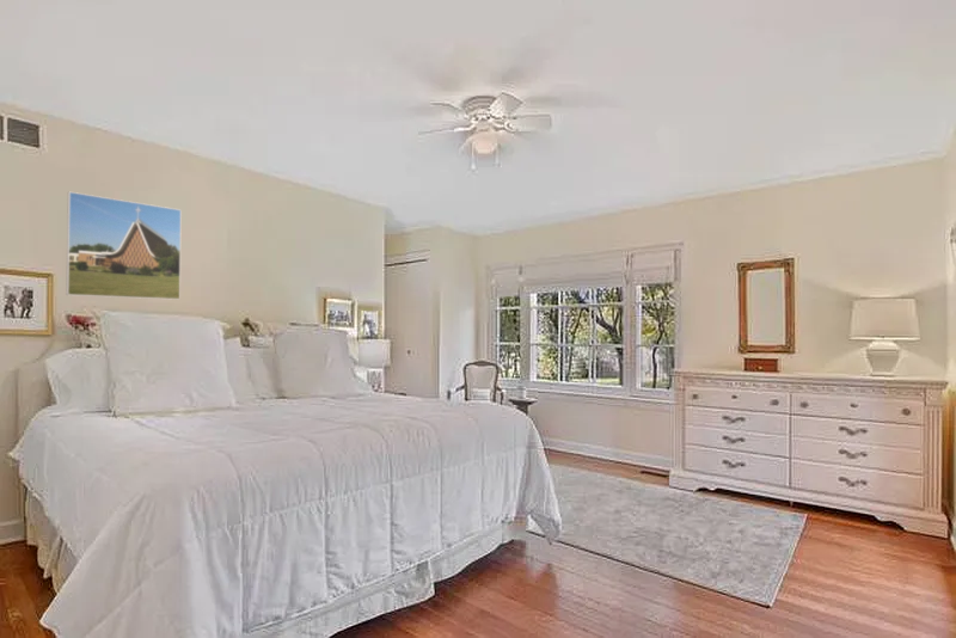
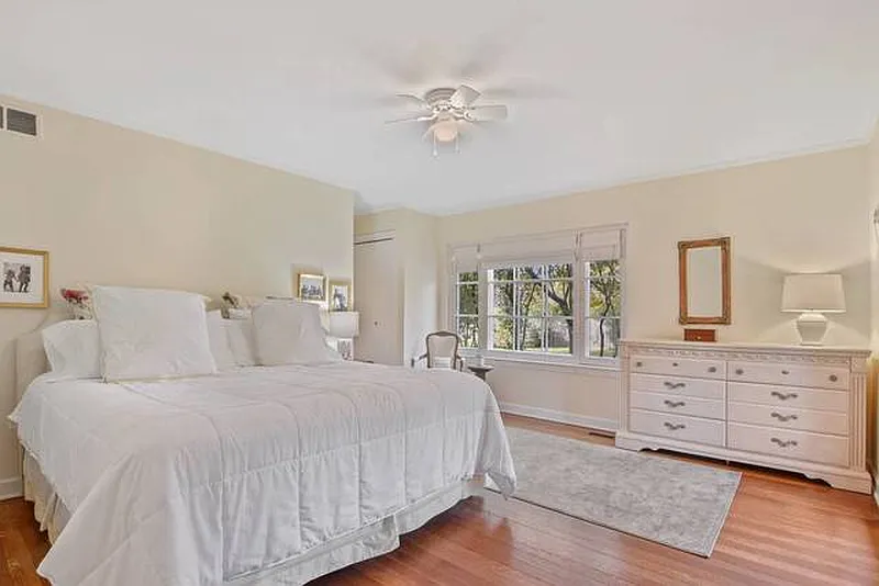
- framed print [65,191,183,301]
